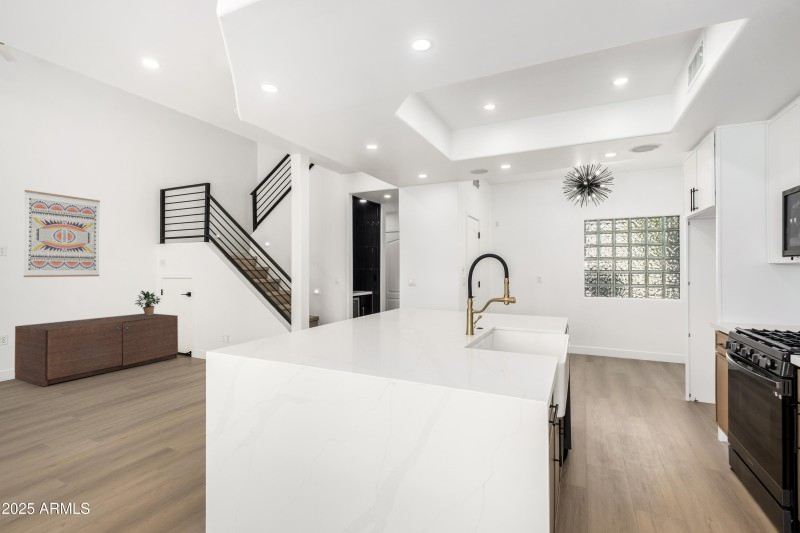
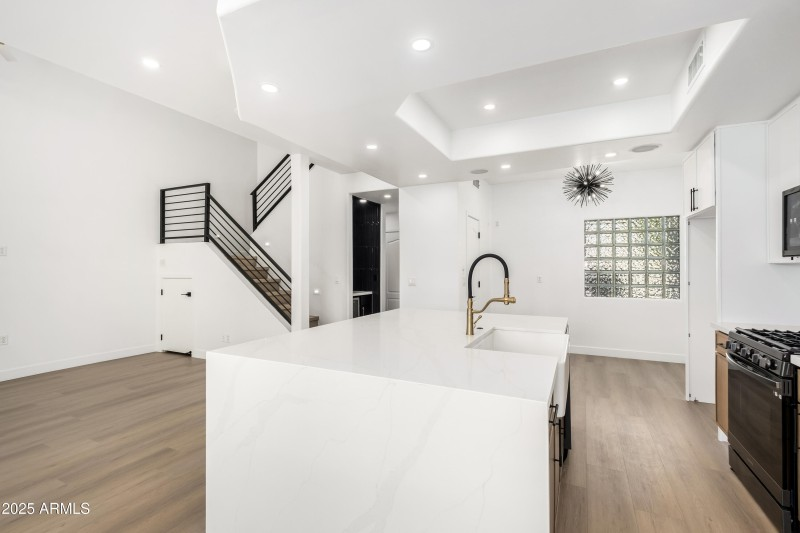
- storage trunk [14,313,179,388]
- potted plant [135,290,162,315]
- wall art [23,189,101,278]
